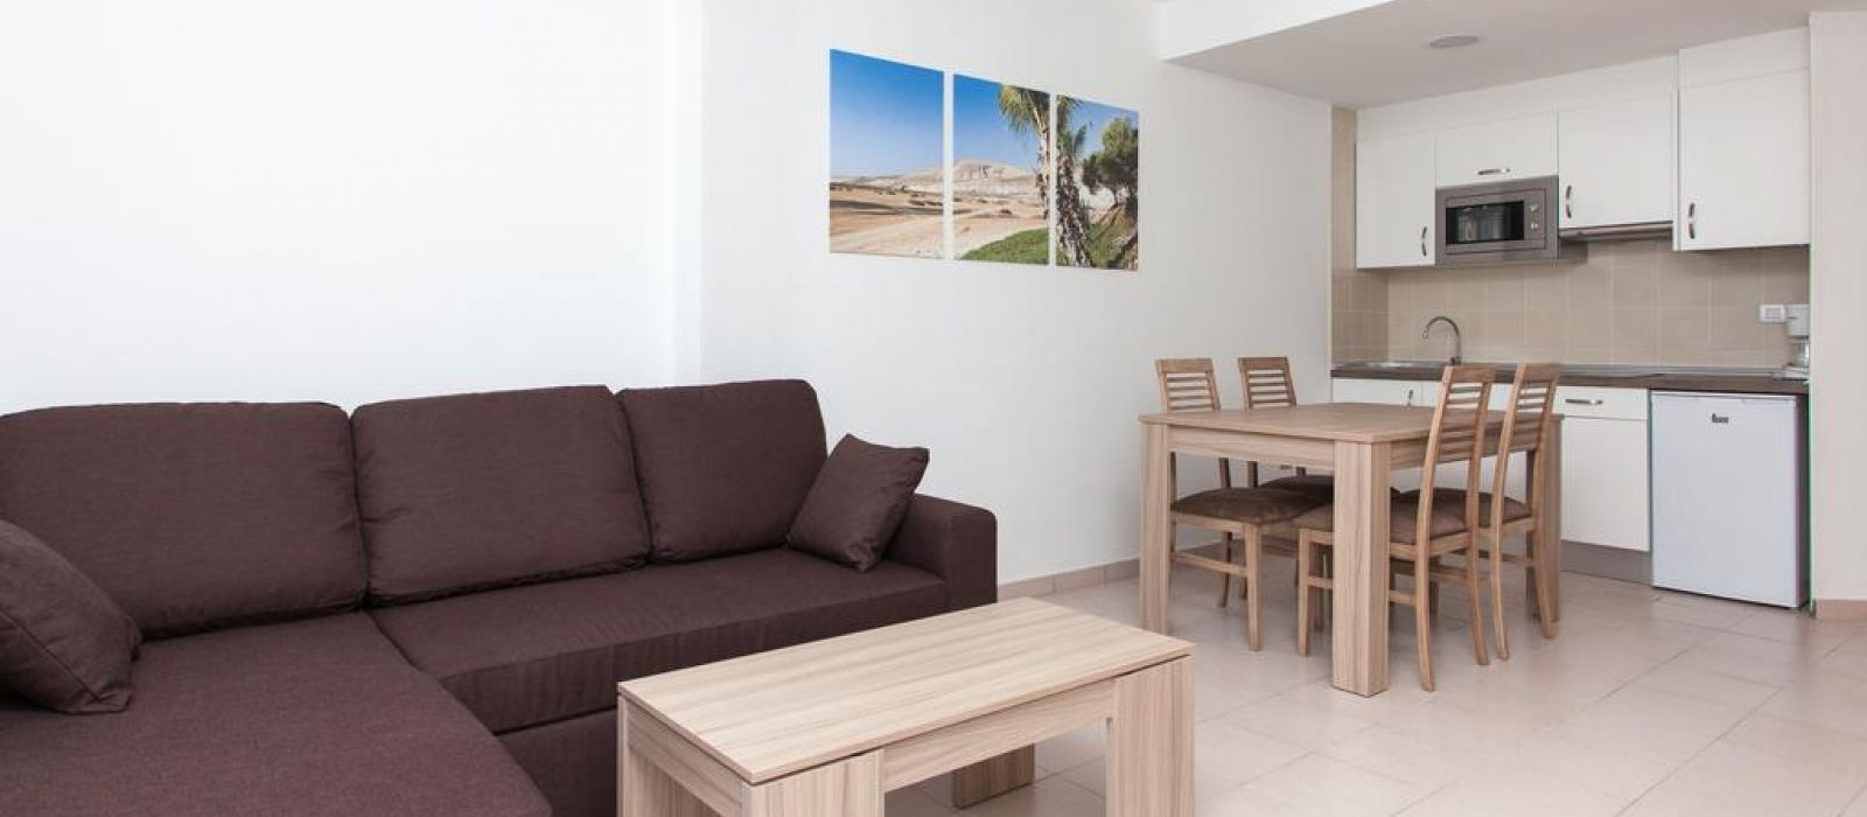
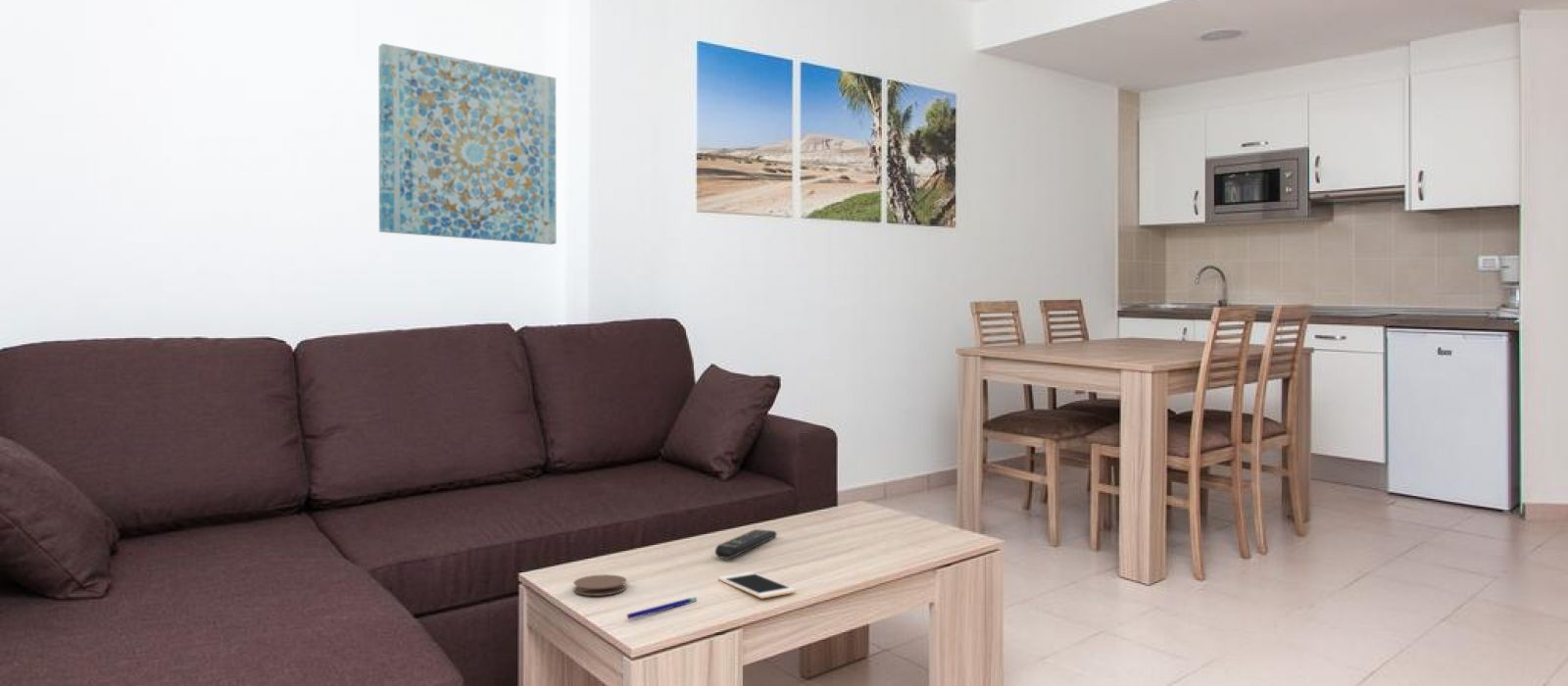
+ pen [626,597,698,620]
+ wall art [378,42,558,246]
+ coaster [572,573,627,597]
+ cell phone [717,571,797,599]
+ remote control [714,528,777,560]
